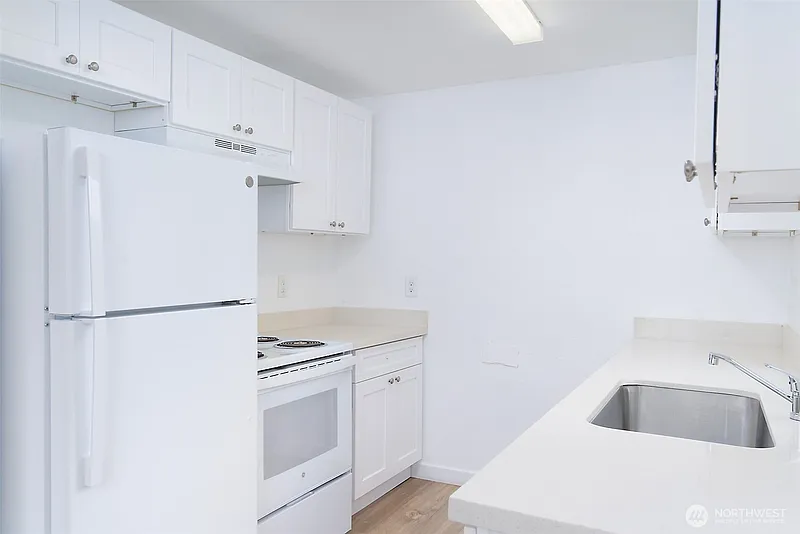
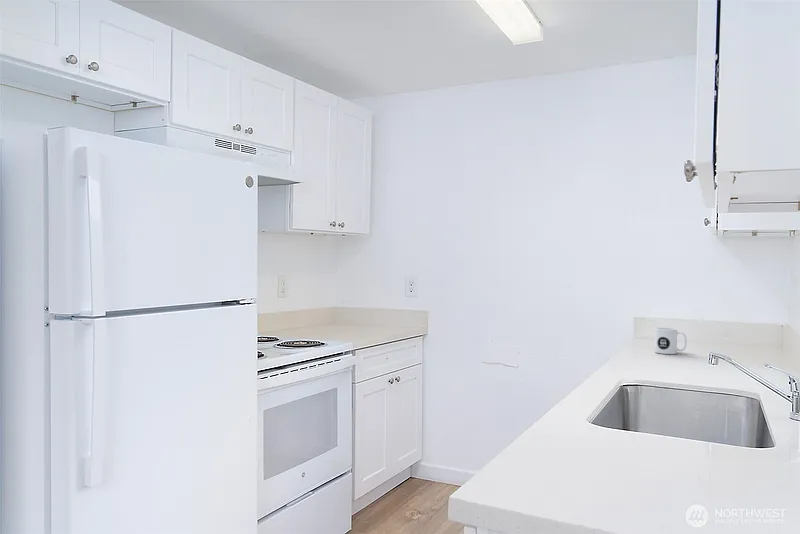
+ mug [654,326,688,355]
